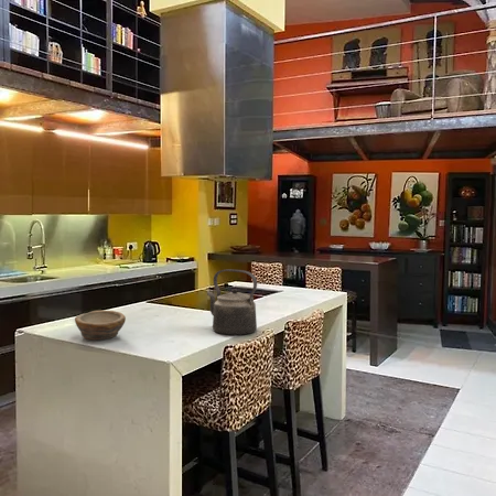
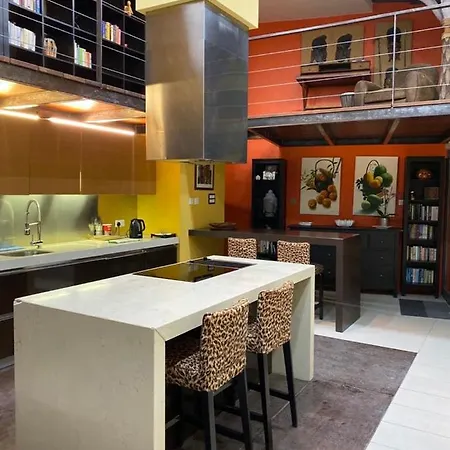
- bowl [74,310,127,341]
- kettle [206,268,258,336]
